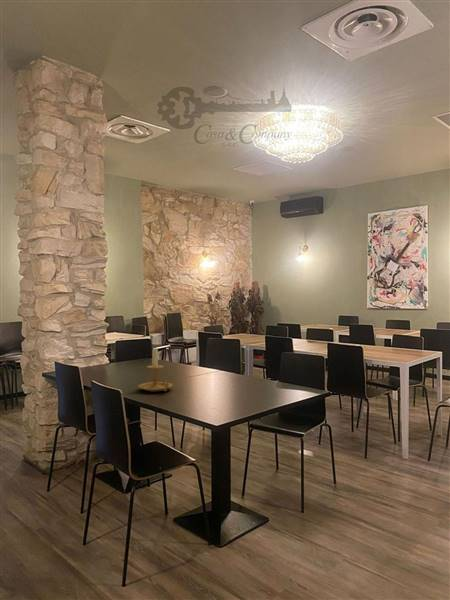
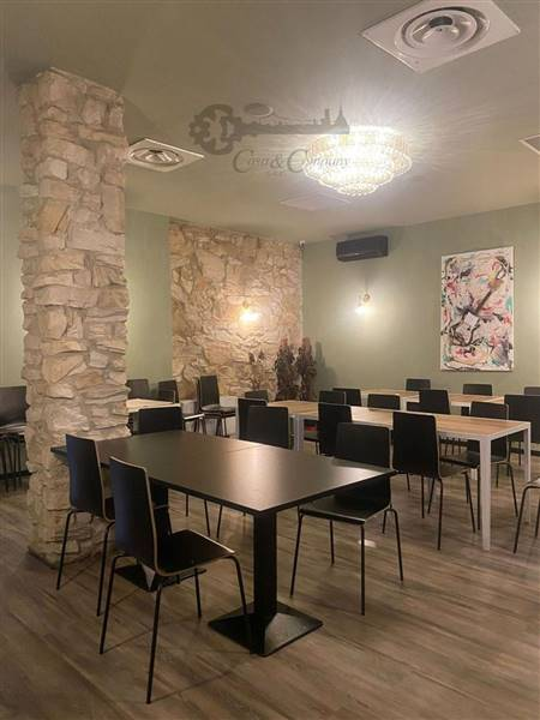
- candle holder [137,346,174,393]
